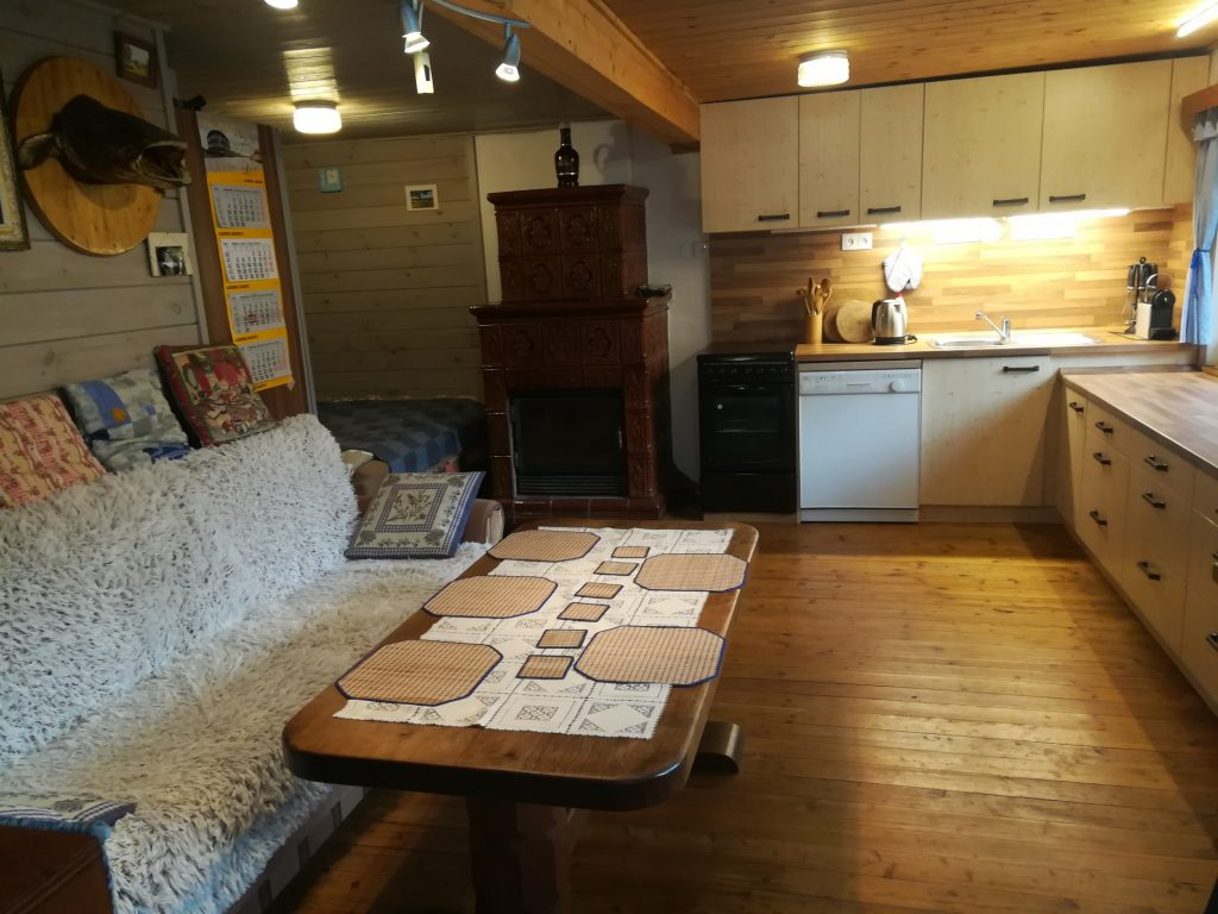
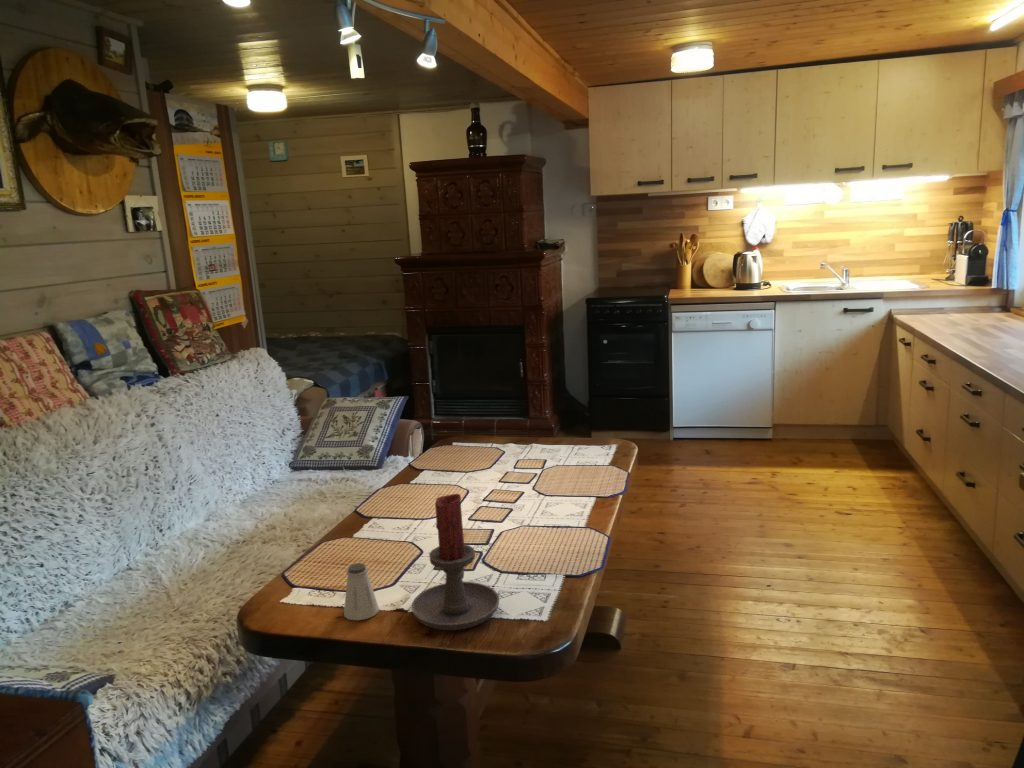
+ saltshaker [343,562,380,621]
+ candle holder [411,493,500,631]
